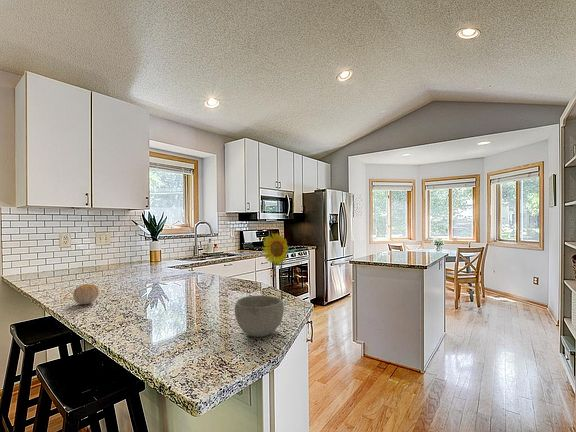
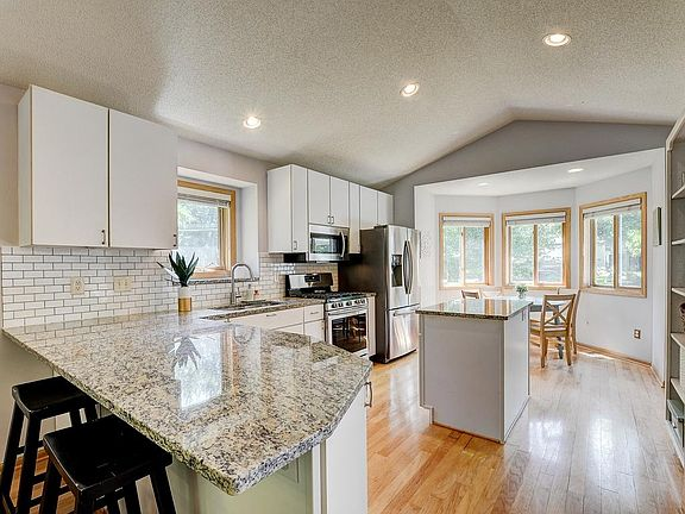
- flower [261,232,295,301]
- bowl [234,295,285,338]
- fruit [72,283,100,305]
